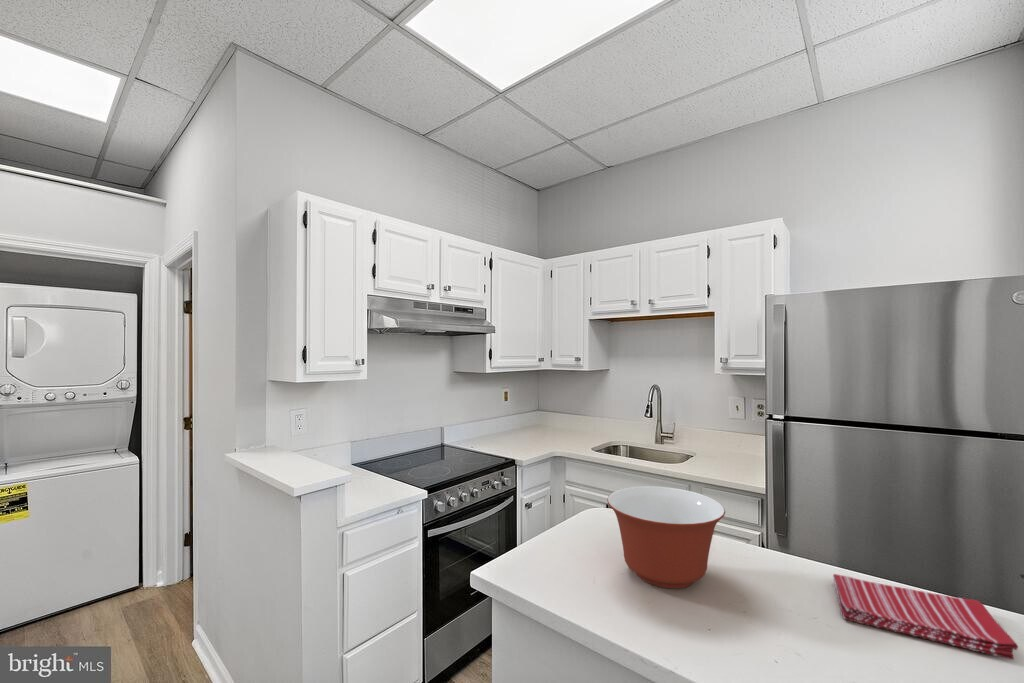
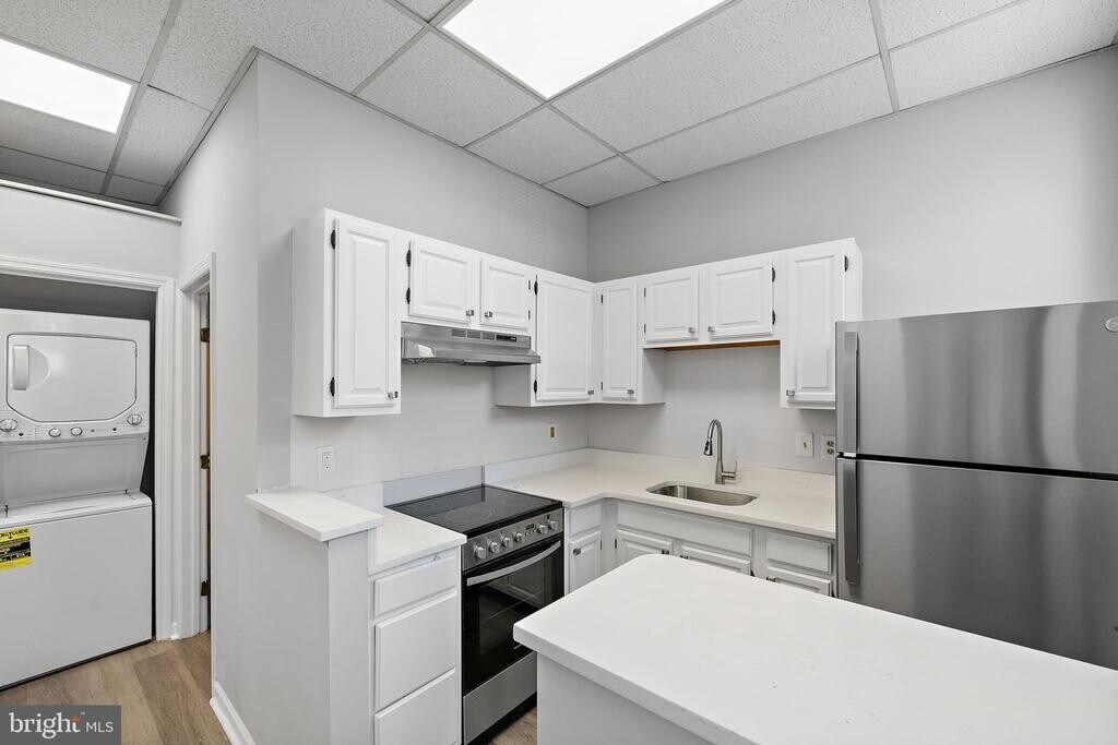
- dish towel [832,573,1019,661]
- mixing bowl [606,485,726,589]
